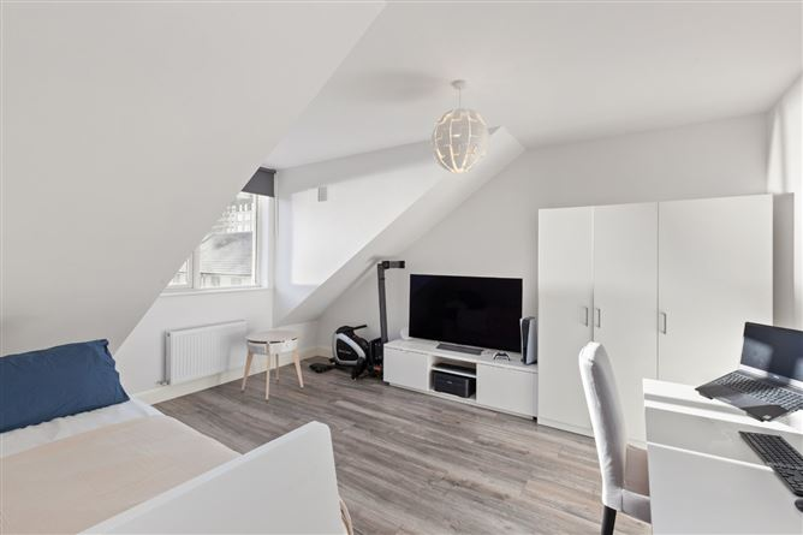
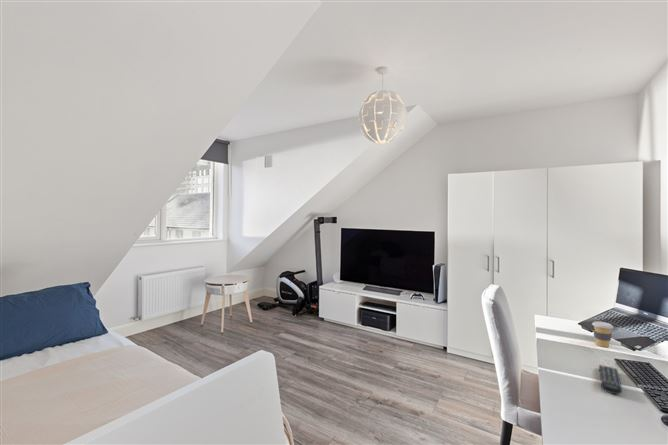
+ coffee cup [591,320,614,348]
+ remote control [598,364,623,395]
